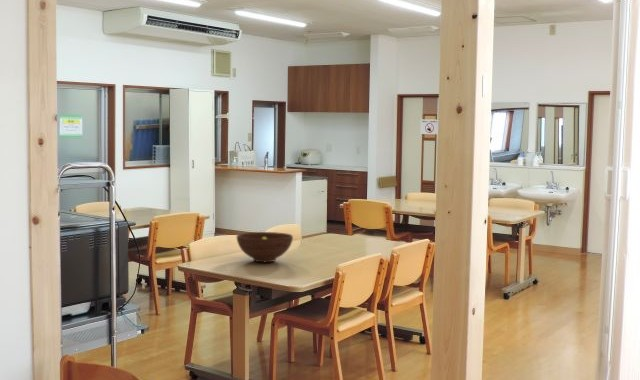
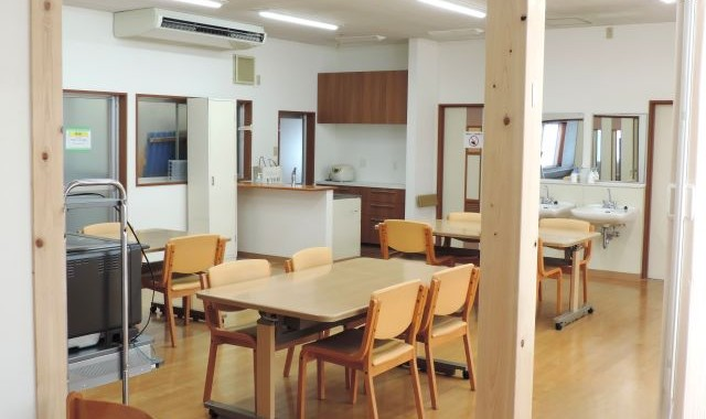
- fruit bowl [236,231,294,263]
